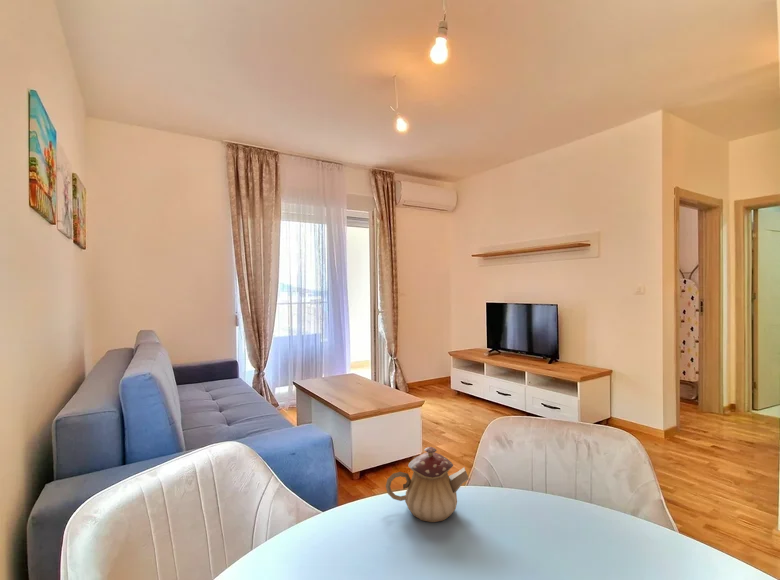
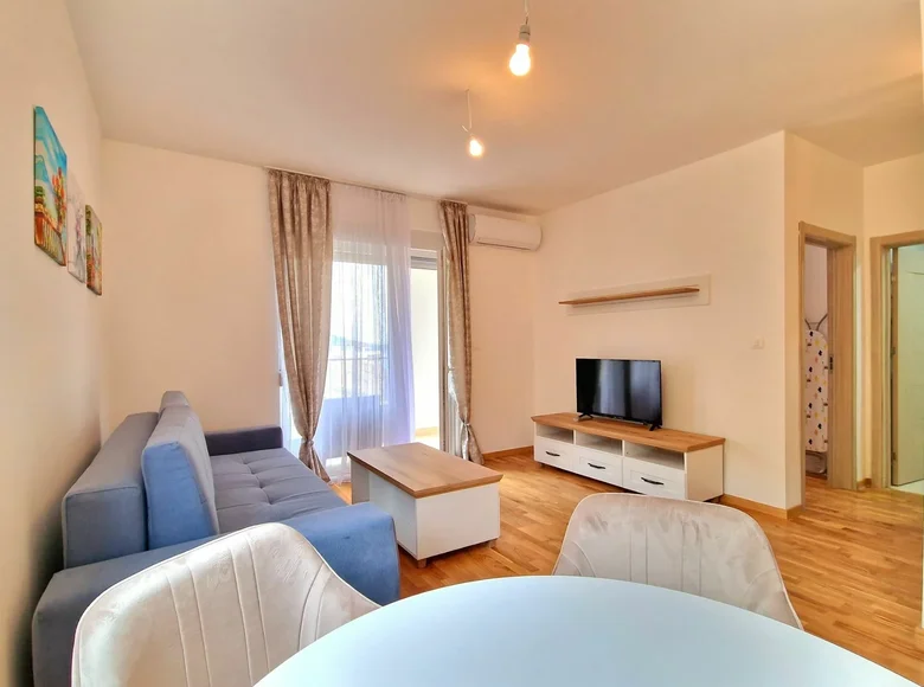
- teapot [385,446,470,523]
